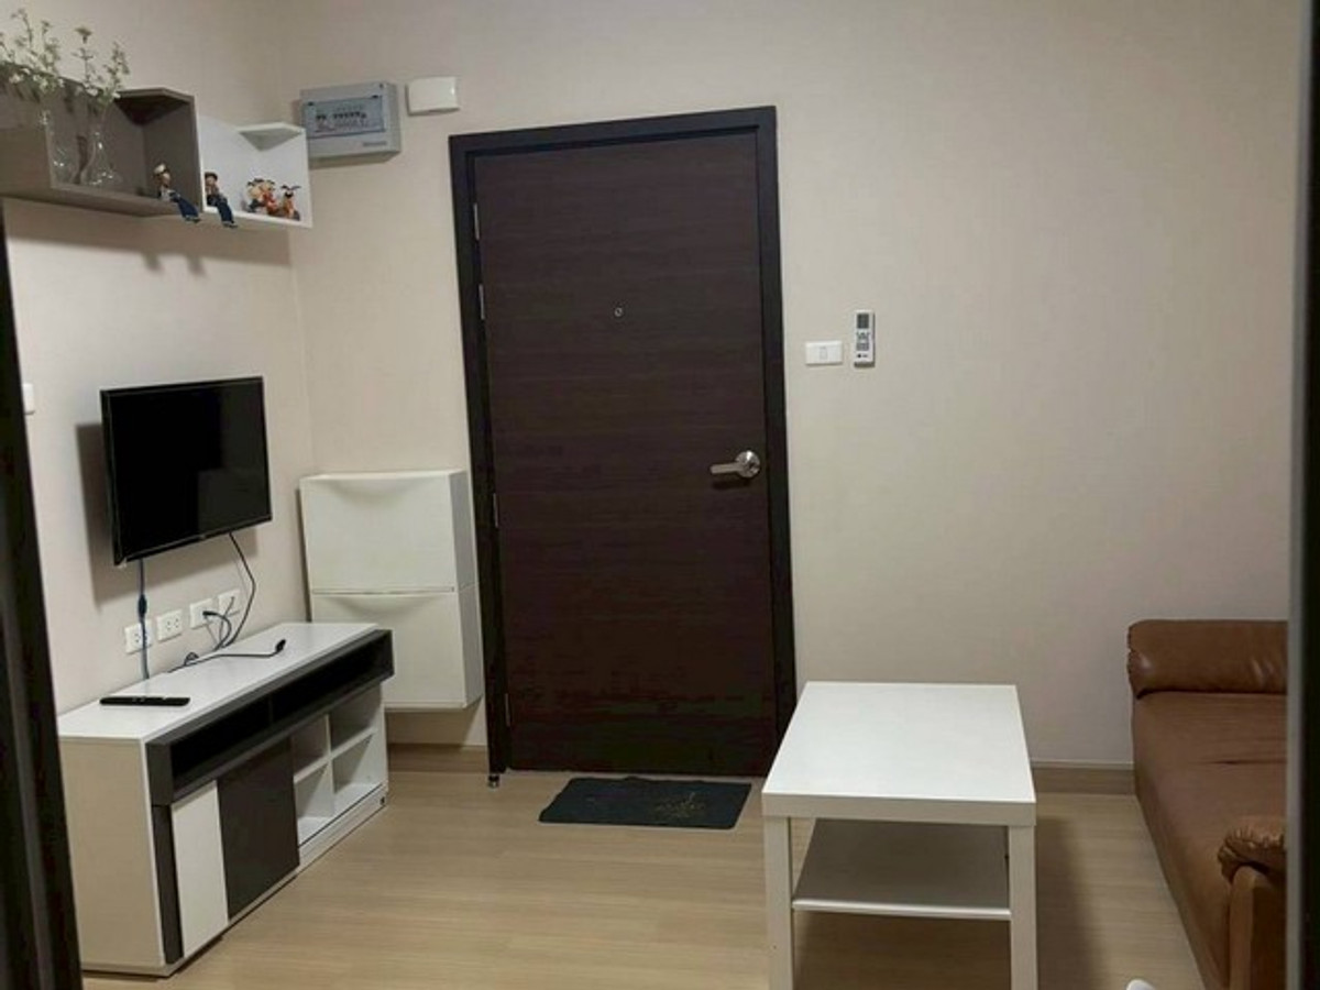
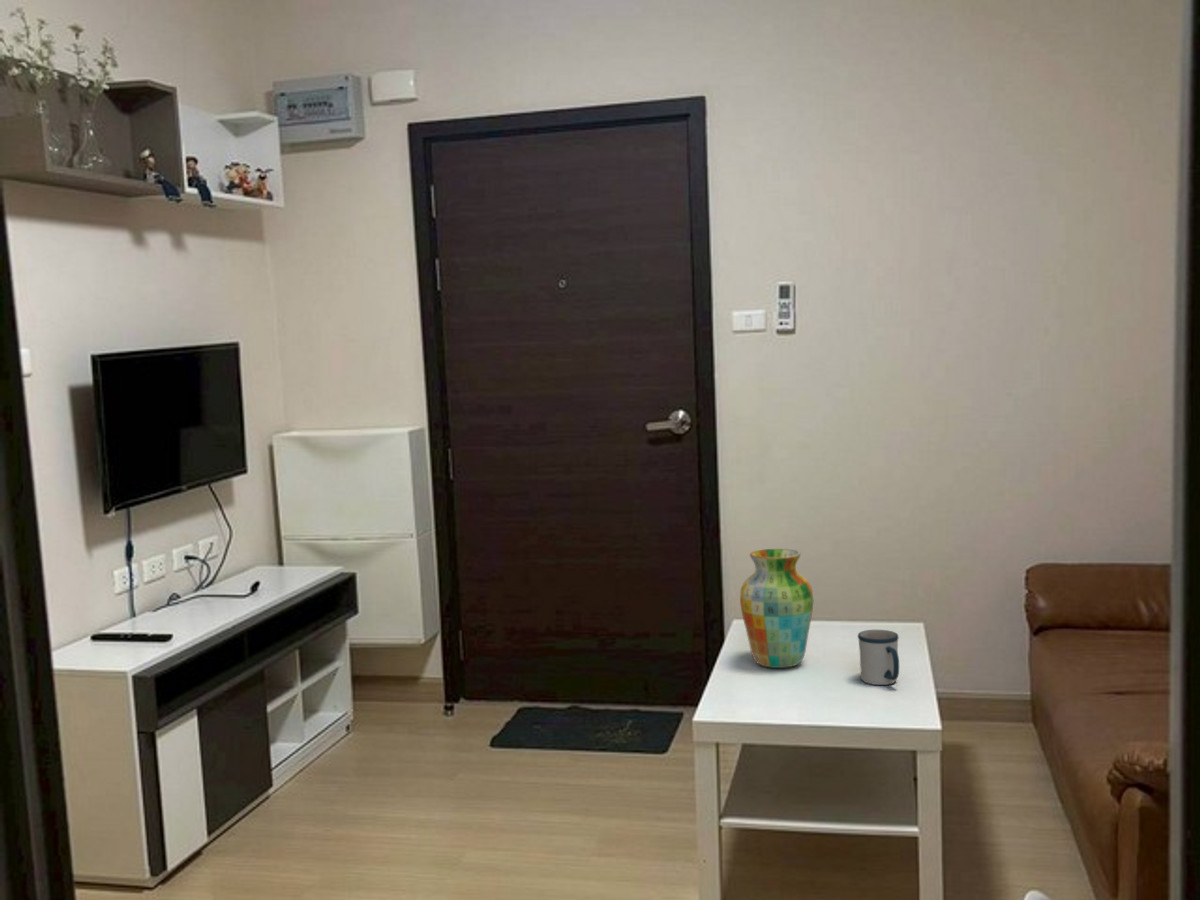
+ mug [857,629,900,686]
+ vase [739,548,814,669]
